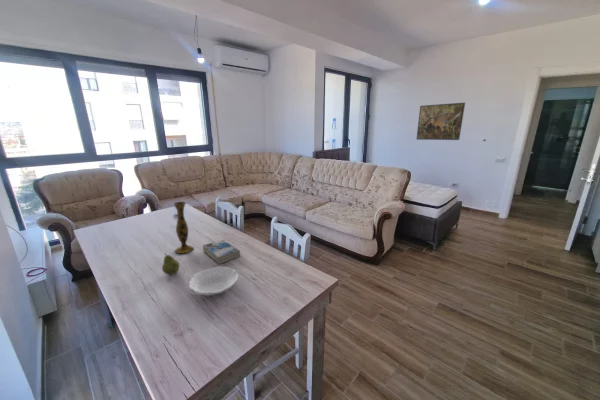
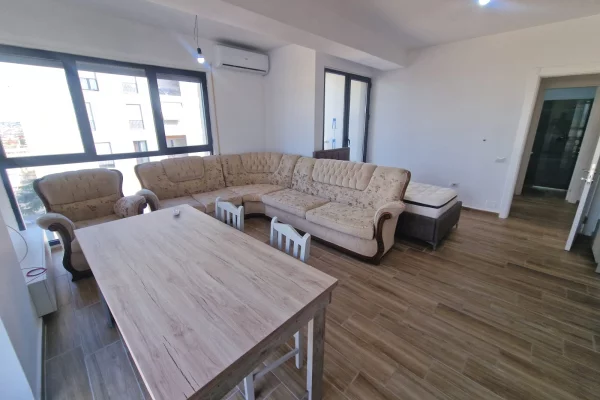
- book [202,239,241,265]
- bowl [188,266,239,297]
- fruit [161,252,180,276]
- vase [172,201,195,254]
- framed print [415,102,466,141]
